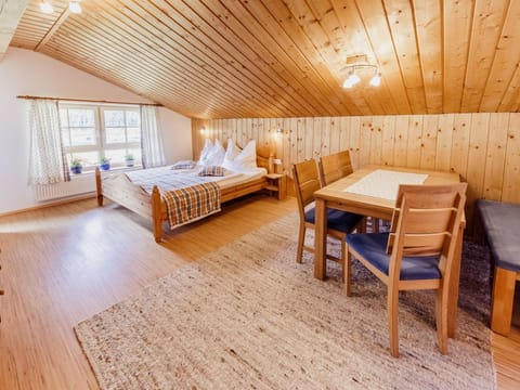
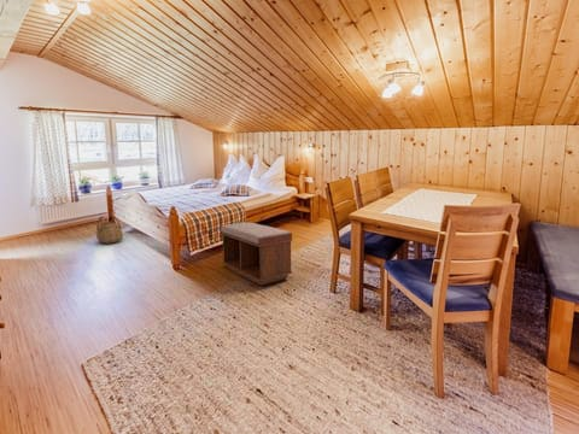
+ basket [95,213,124,245]
+ bench [220,222,293,286]
